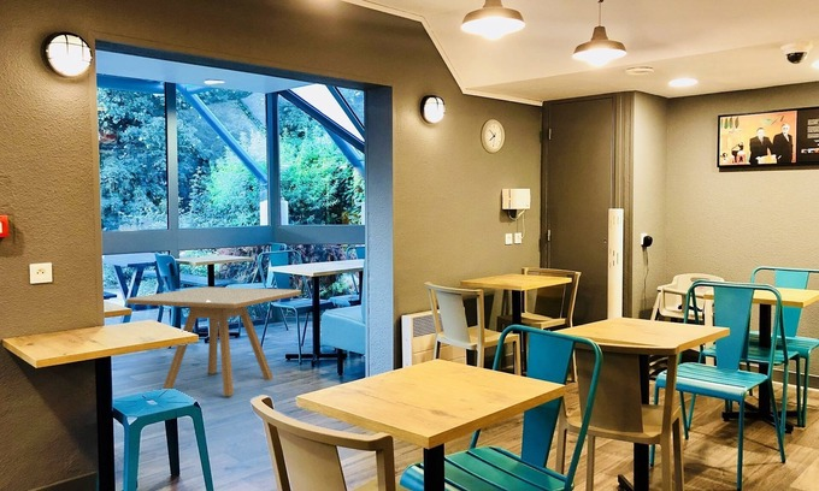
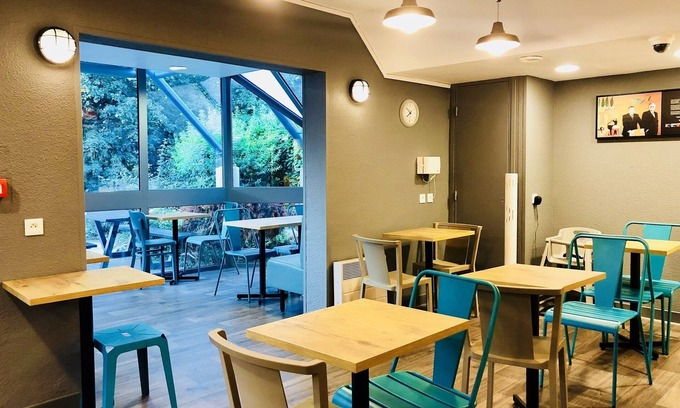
- dining table [125,285,302,397]
